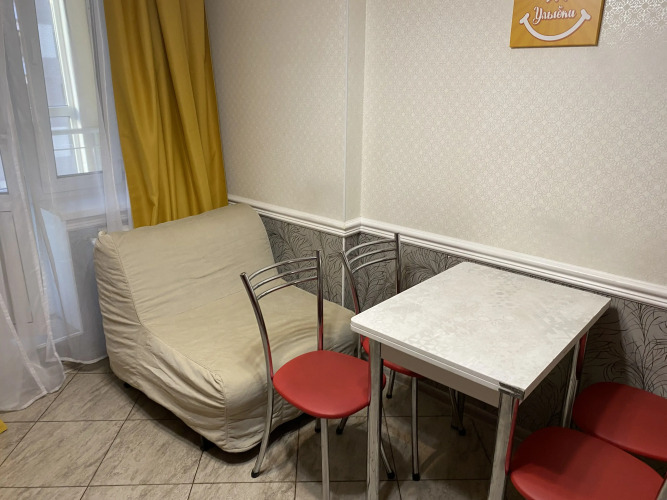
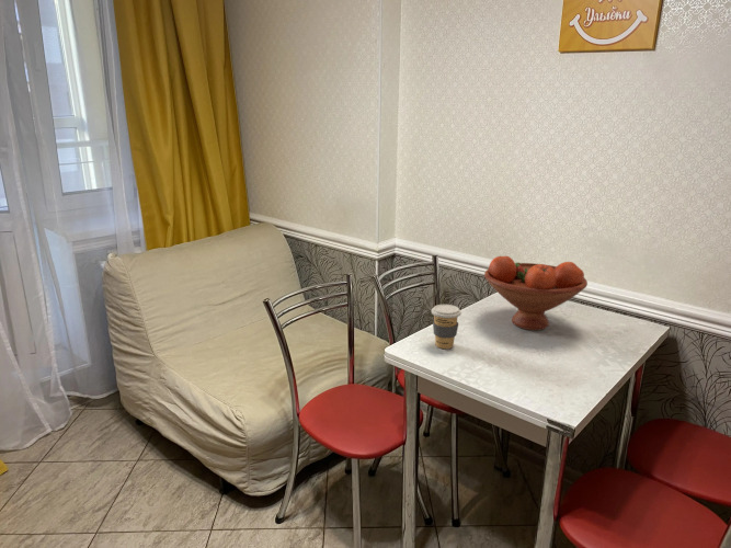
+ fruit bowl [483,255,589,331]
+ coffee cup [431,304,462,350]
